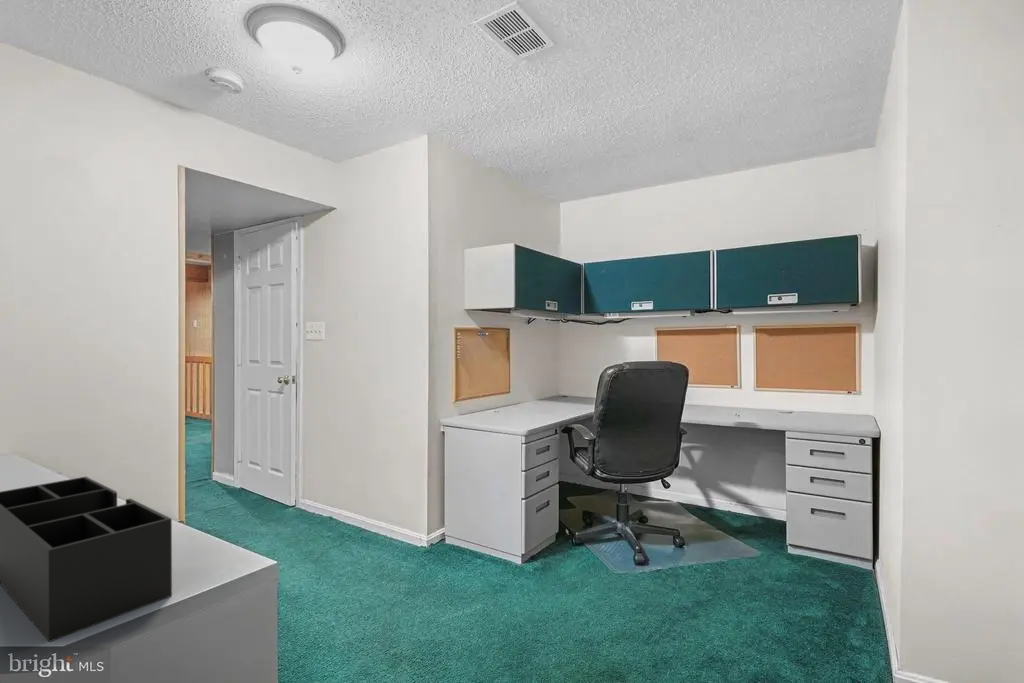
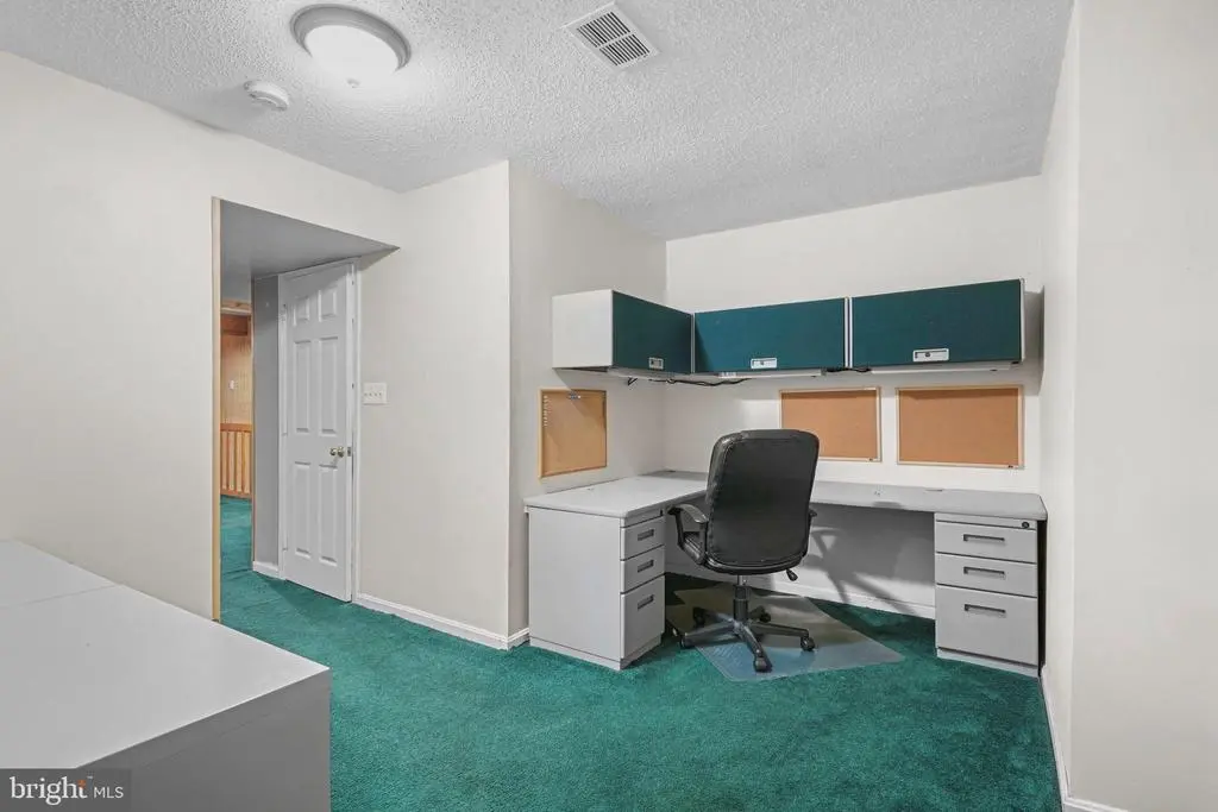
- desk organizer [0,476,173,643]
